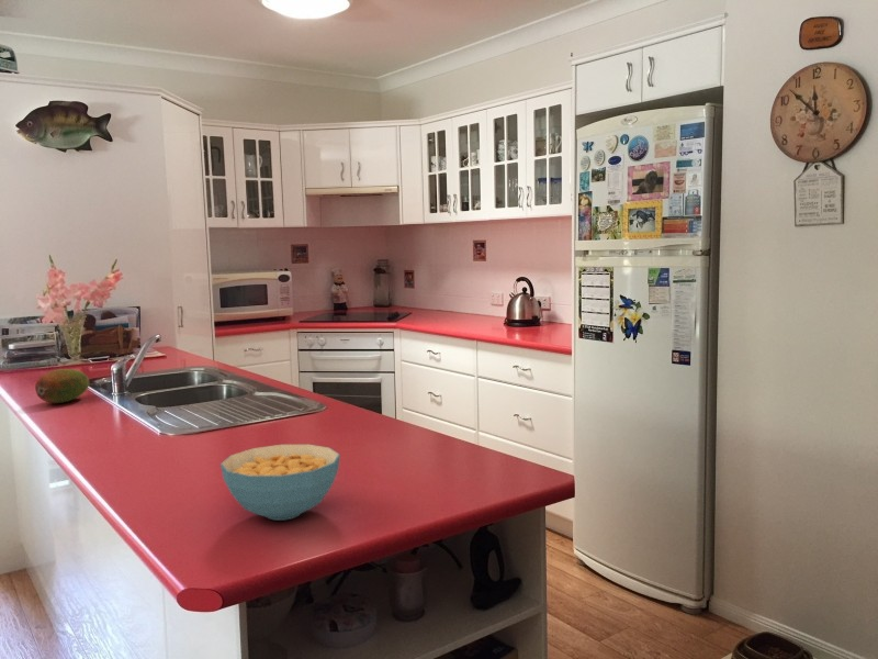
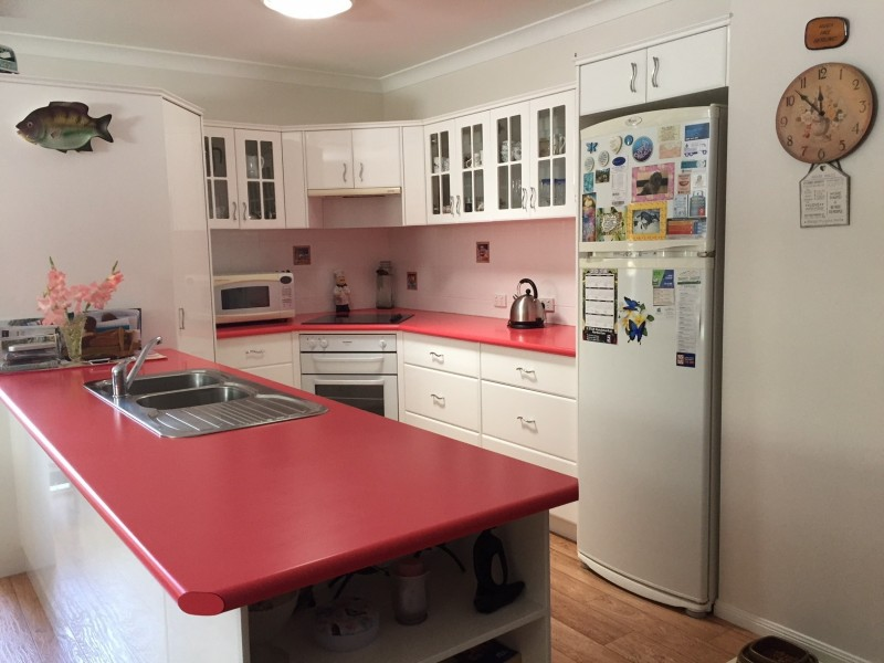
- cereal bowl [219,444,341,522]
- fruit [34,368,90,404]
